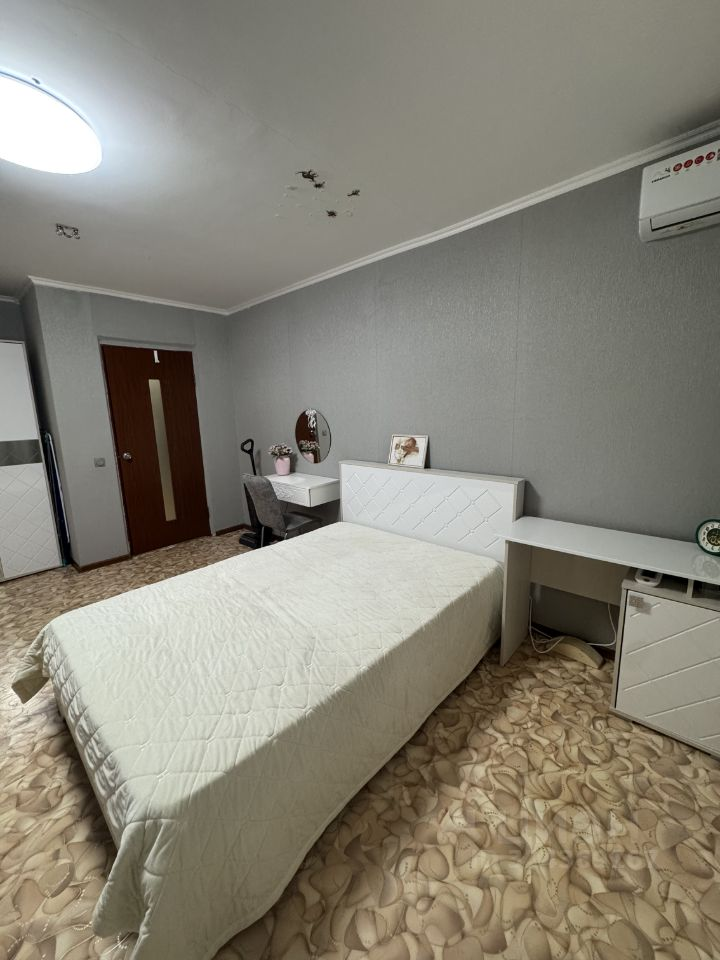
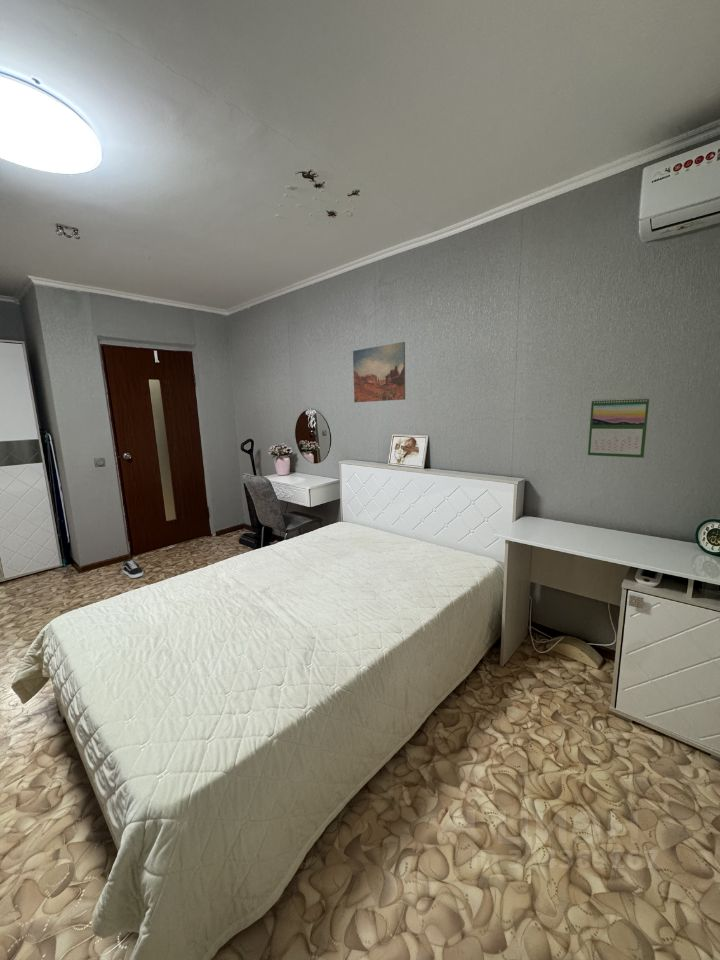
+ shoe [119,558,144,579]
+ calendar [587,396,650,459]
+ wall art [352,341,406,403]
